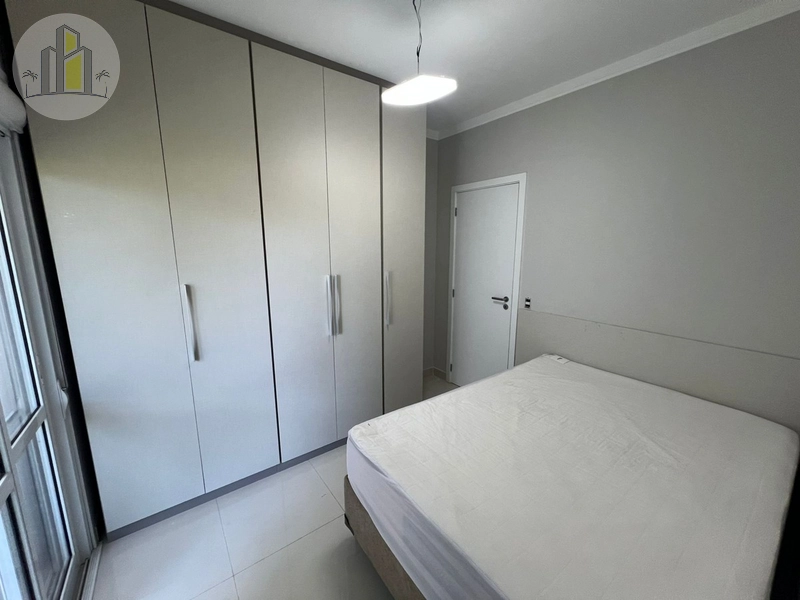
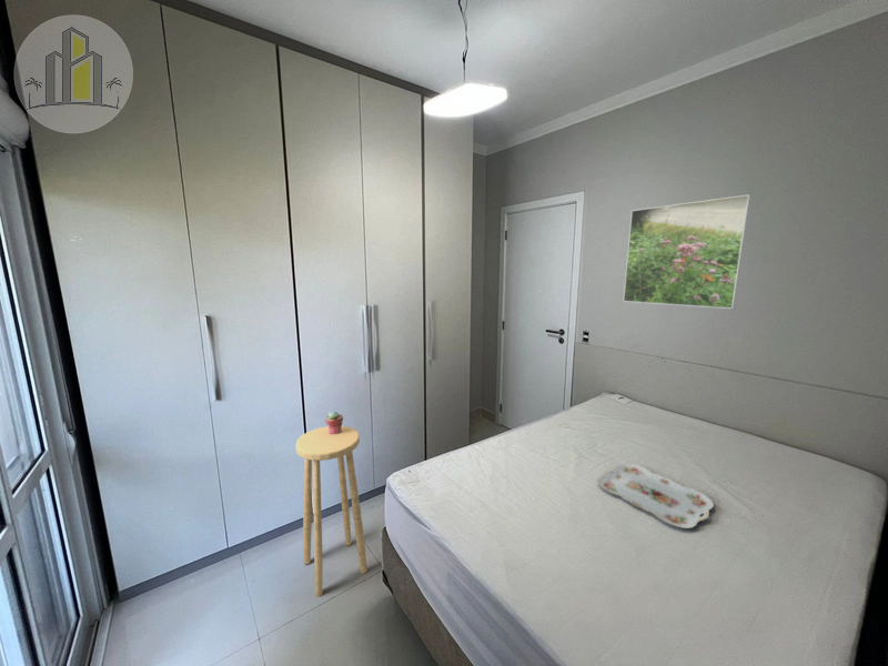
+ serving tray [596,463,715,529]
+ potted succulent [324,410,344,434]
+ stool [294,425,369,598]
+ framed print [622,193,751,310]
